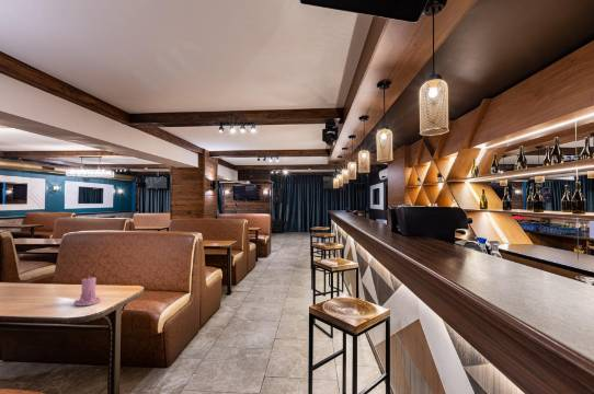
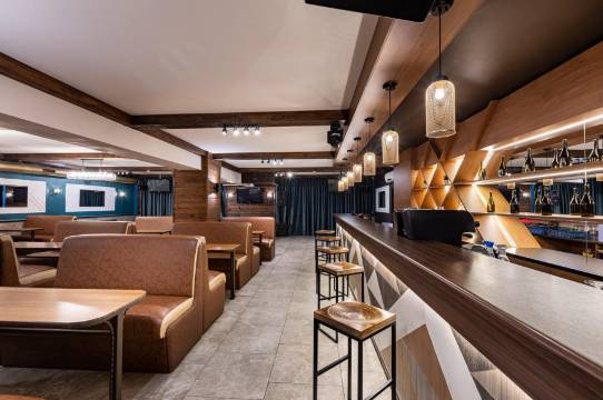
- candle [73,275,102,308]
